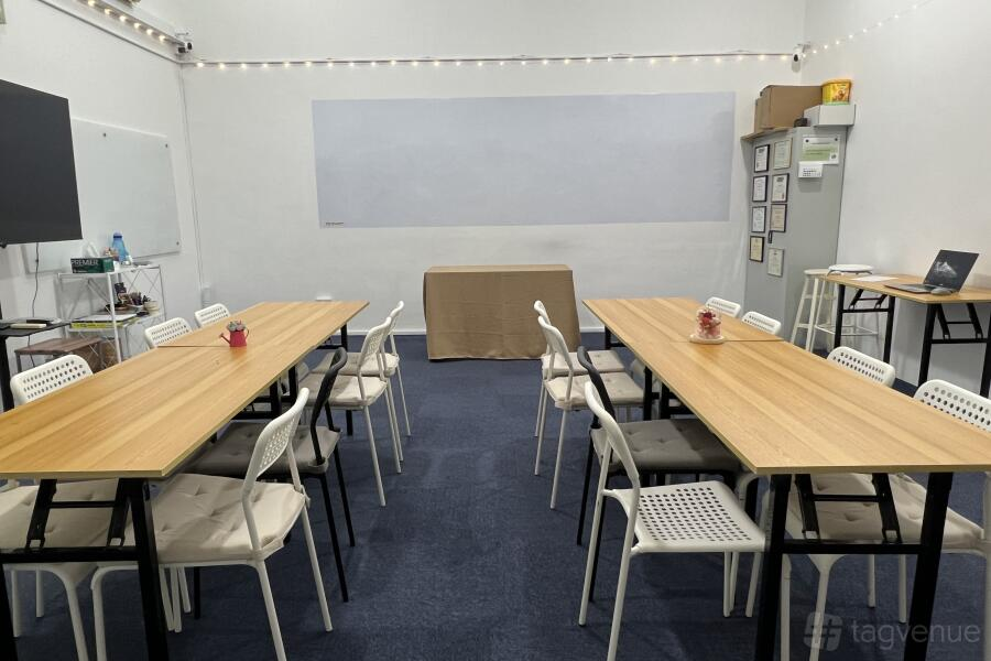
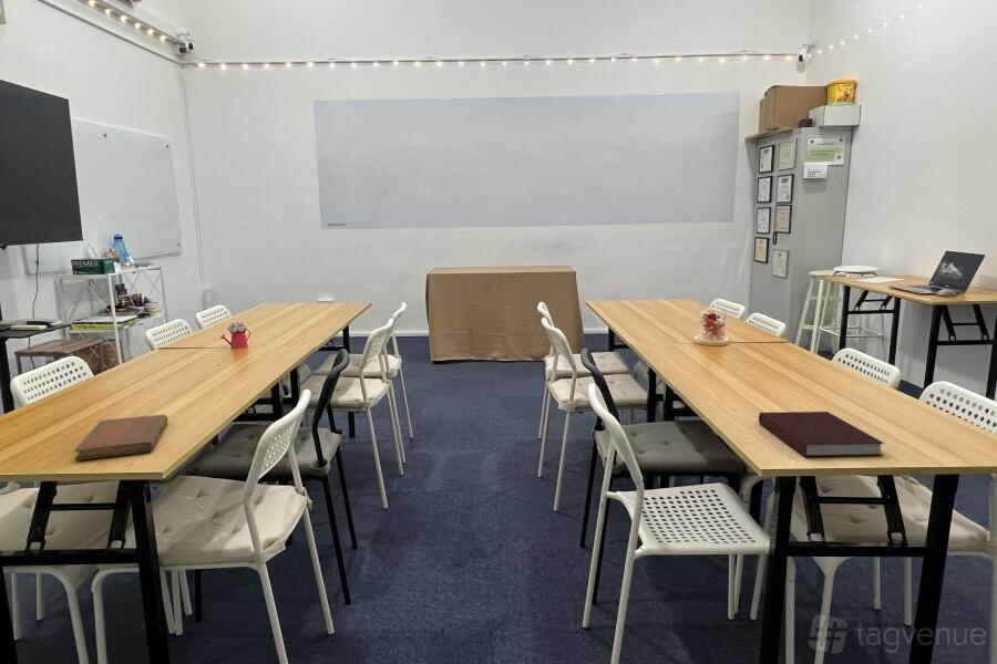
+ notebook [73,414,168,461]
+ notebook [758,411,885,458]
